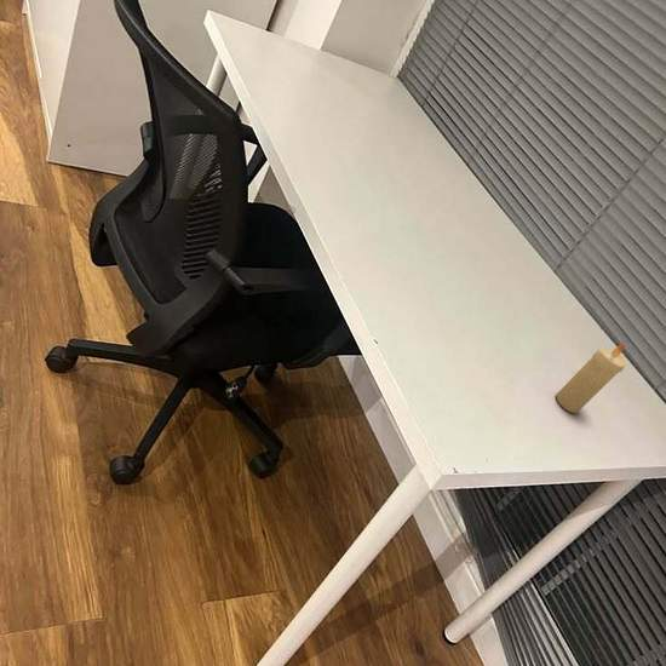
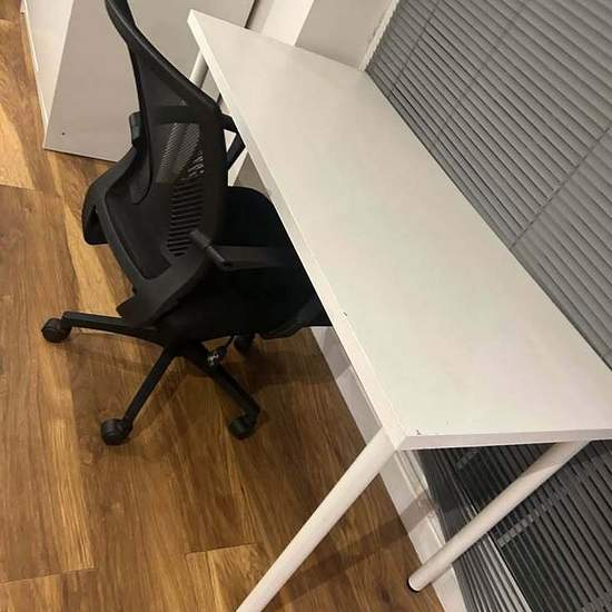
- candle [556,344,627,414]
